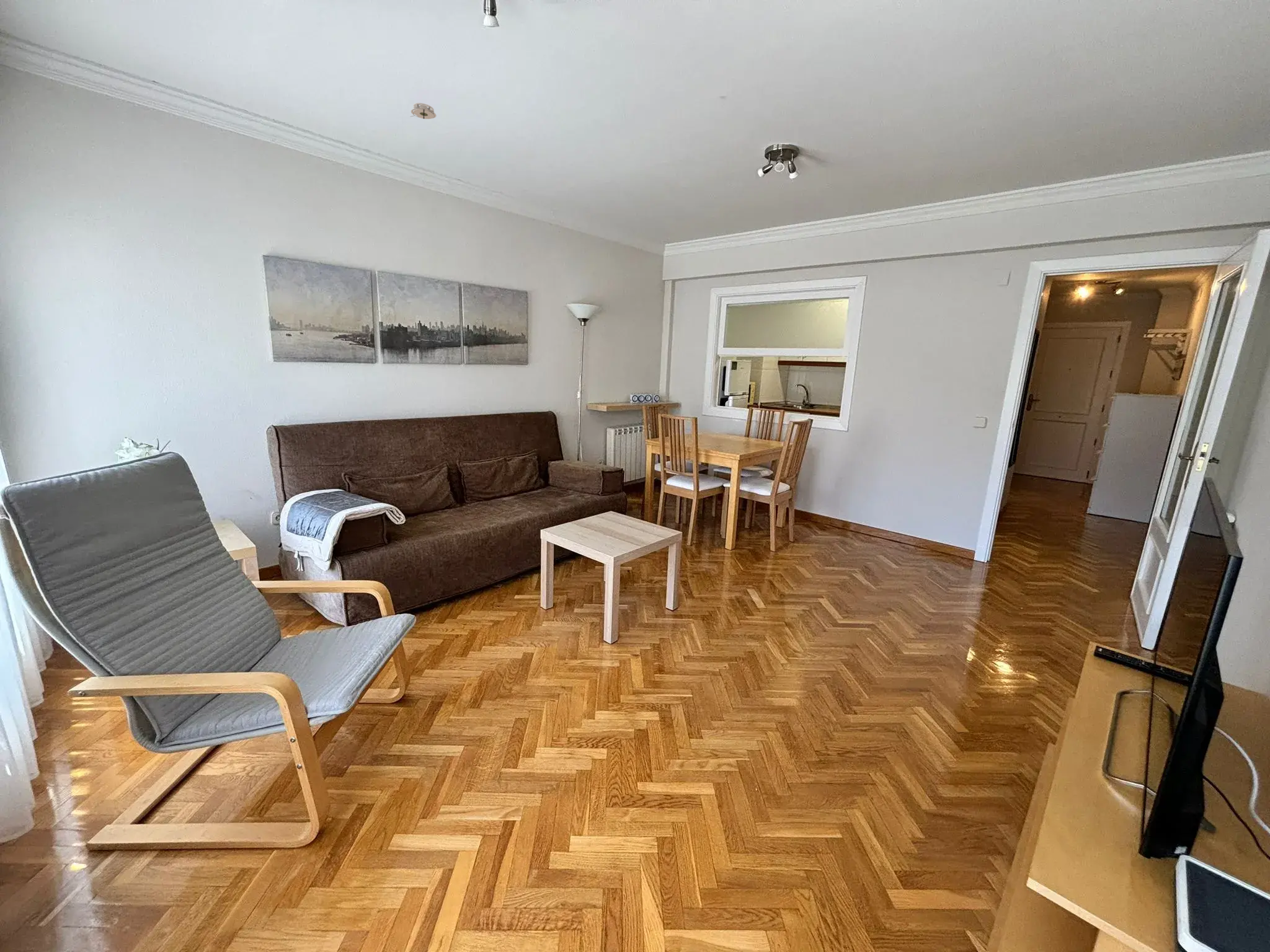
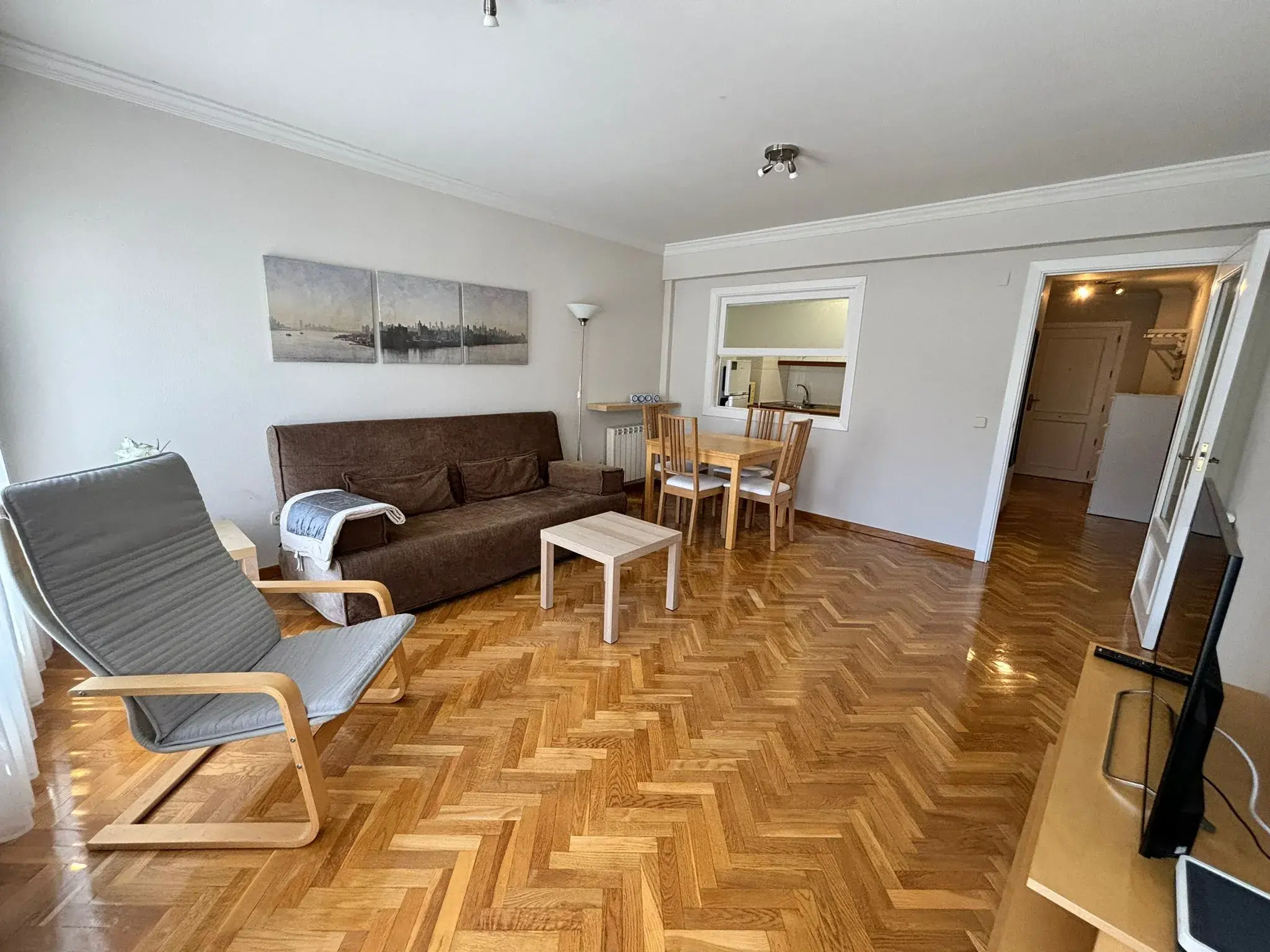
- smoke detector [411,102,437,120]
